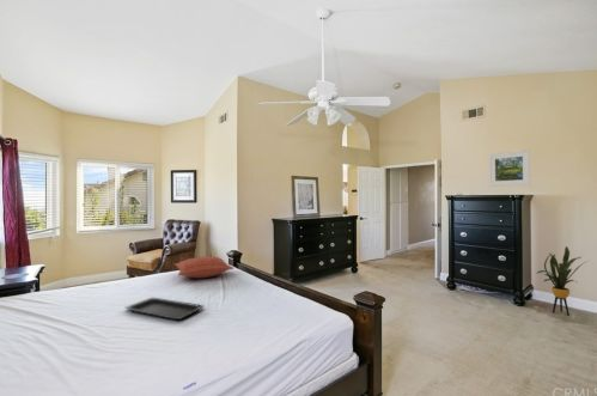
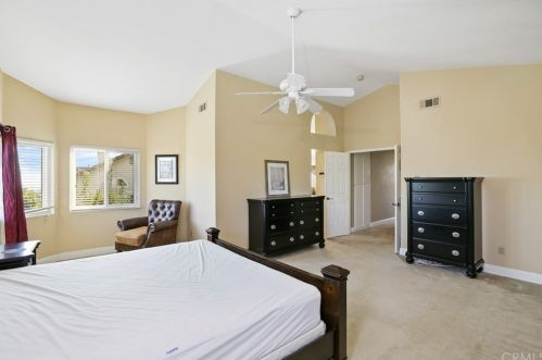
- pillow [173,255,234,279]
- house plant [535,245,589,317]
- serving tray [123,297,205,321]
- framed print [488,148,531,188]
